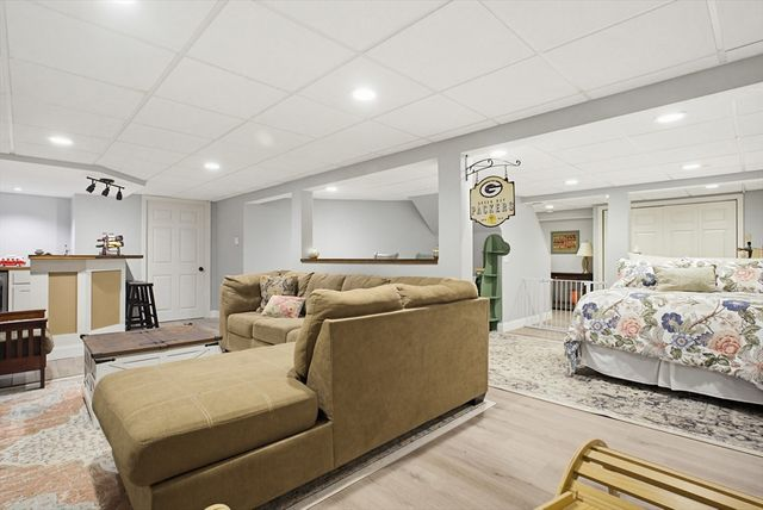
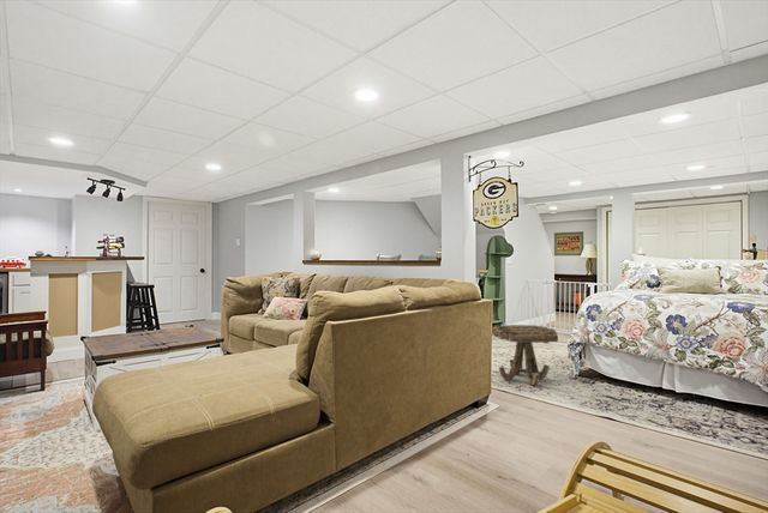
+ side table [491,324,559,386]
